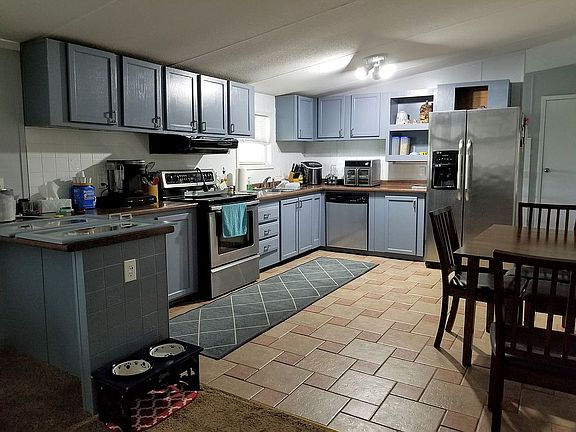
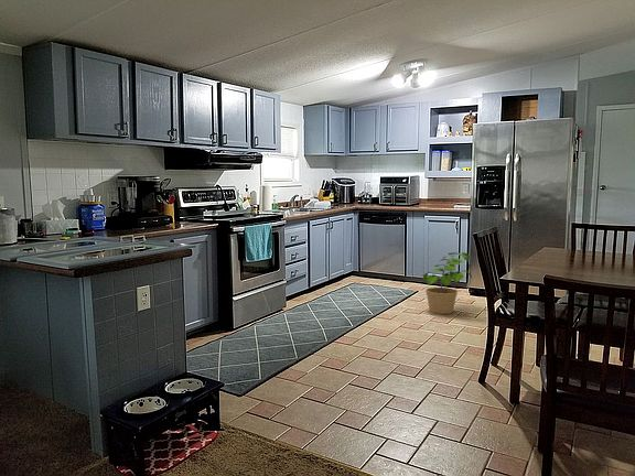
+ potted plant [422,251,474,315]
